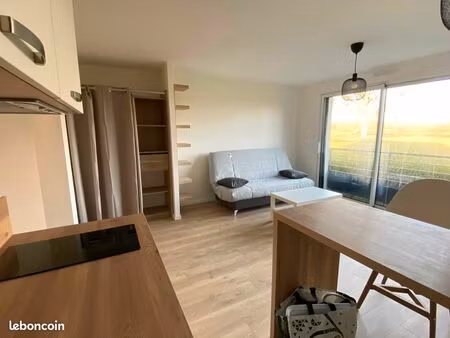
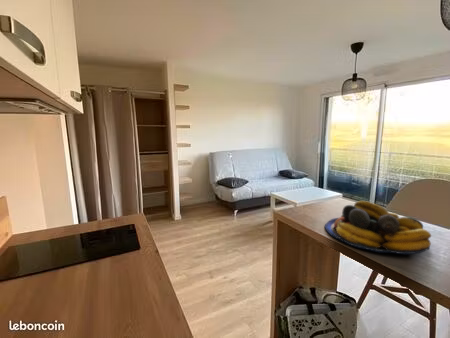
+ fruit bowl [324,200,432,255]
